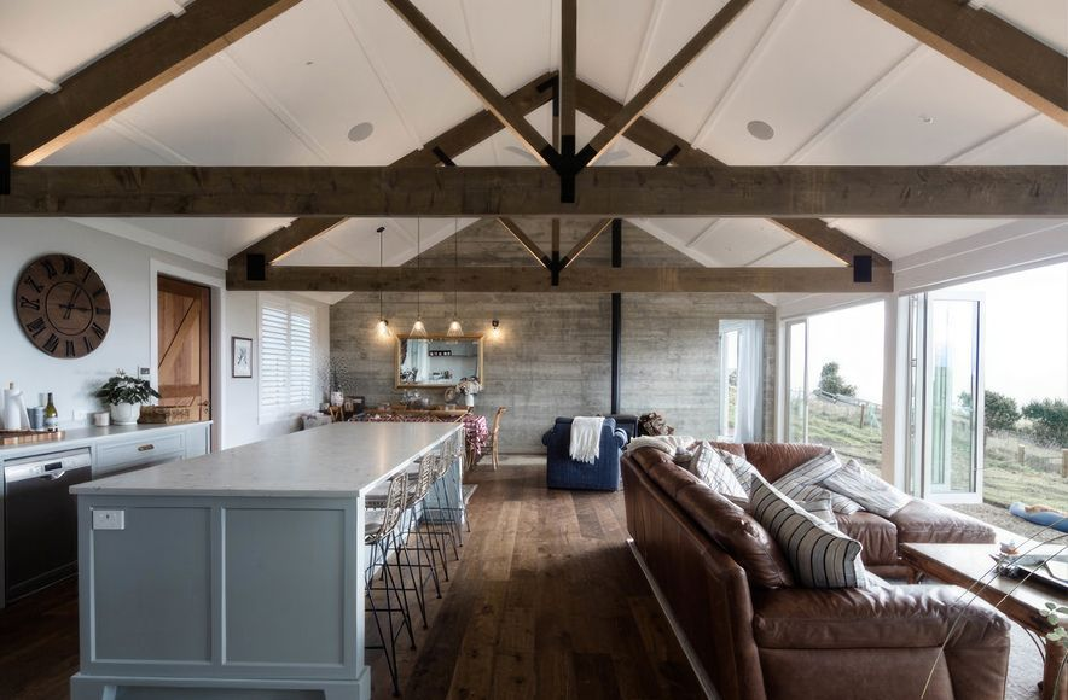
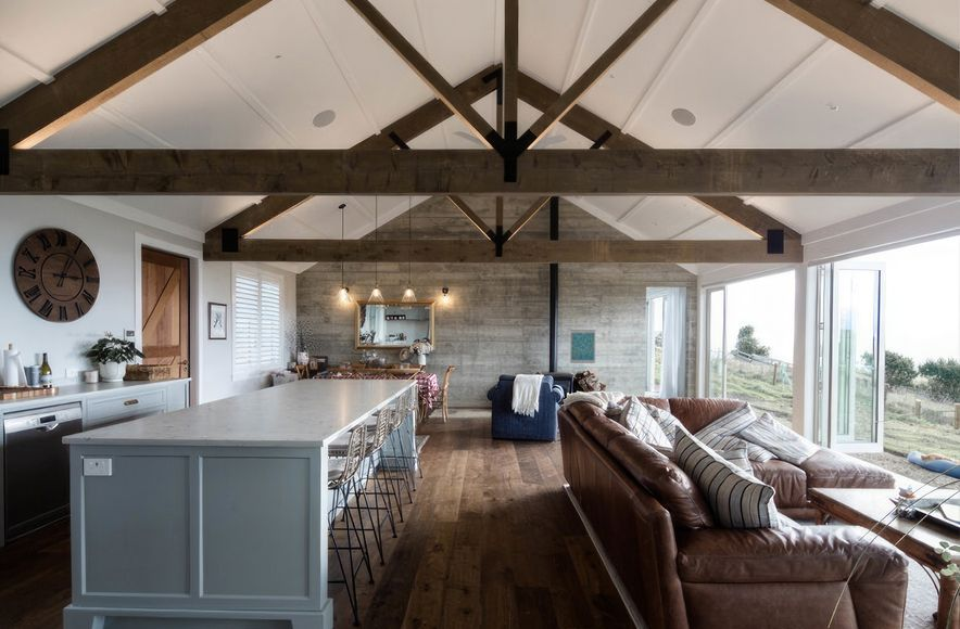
+ wall art [569,329,596,364]
